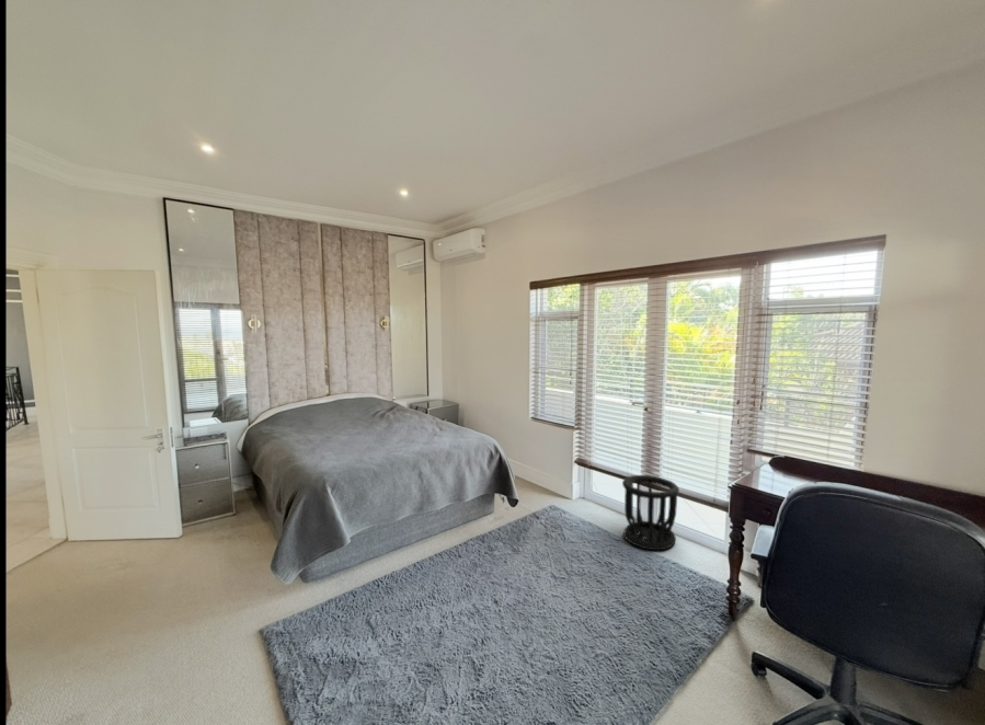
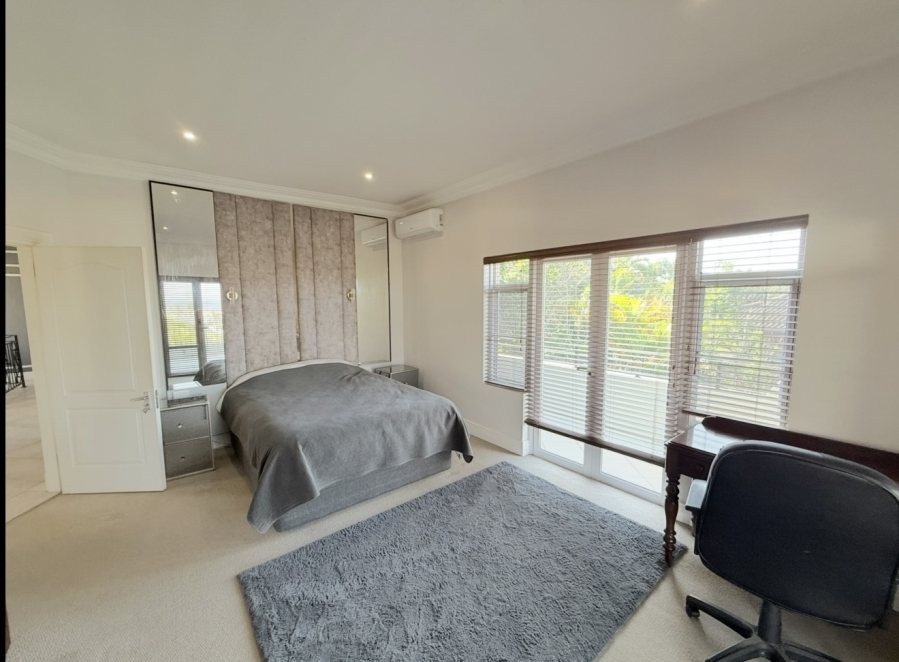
- wastebasket [621,474,680,551]
